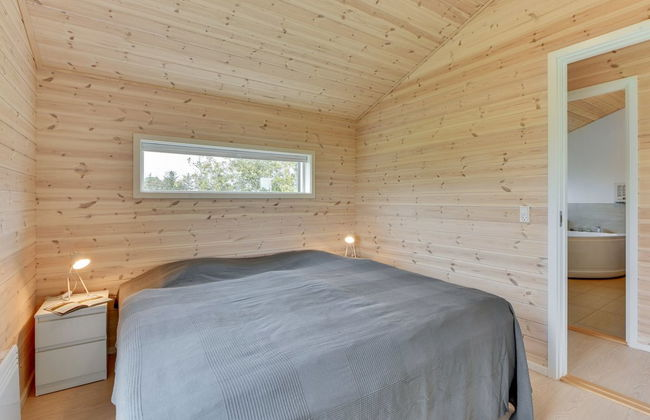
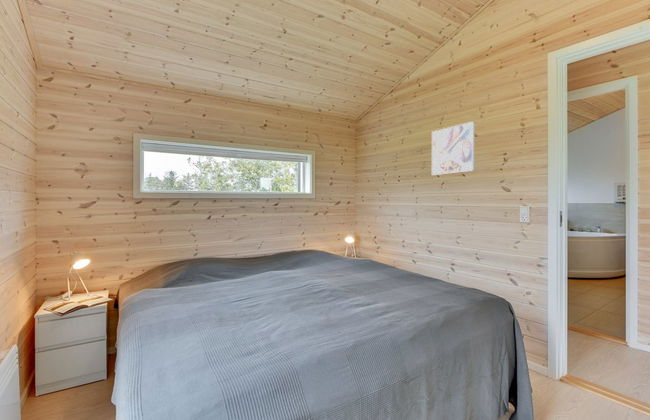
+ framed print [431,121,476,176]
